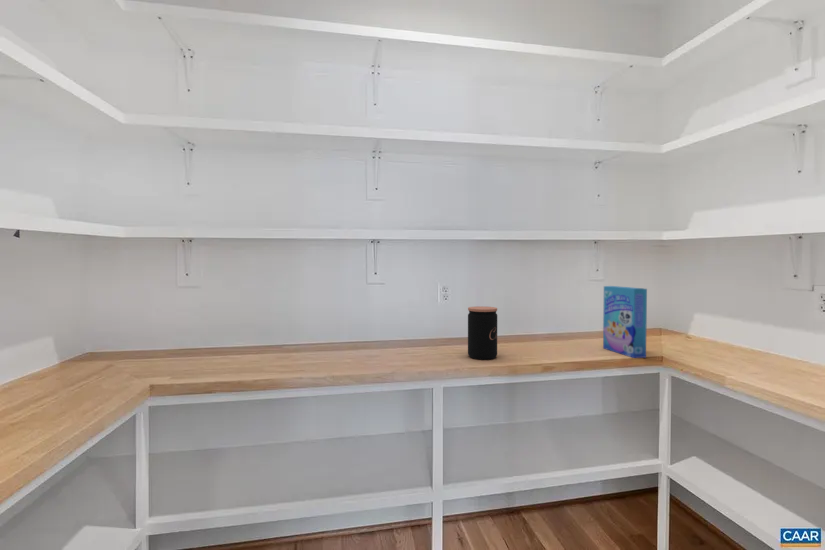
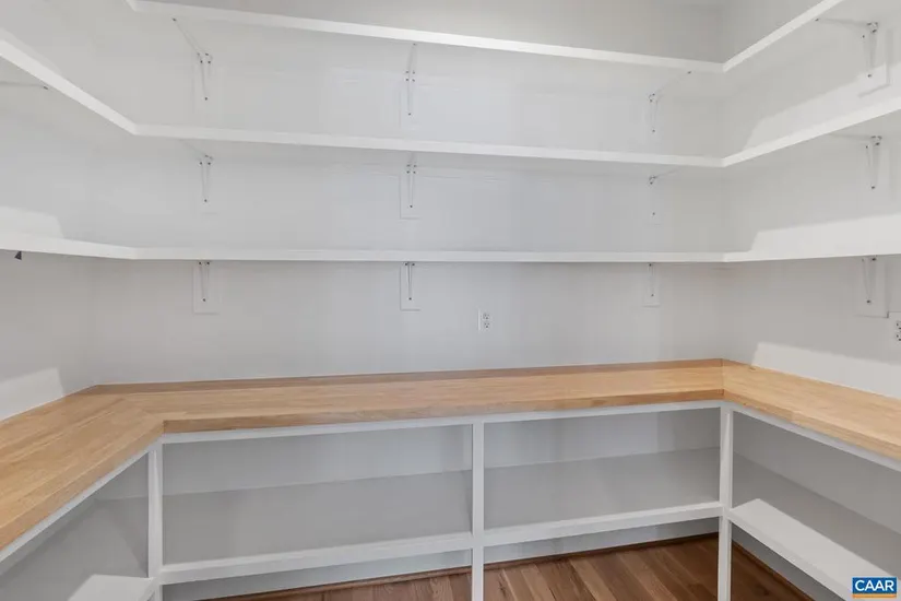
- cereal box [602,285,648,359]
- coffee jar [467,305,498,361]
